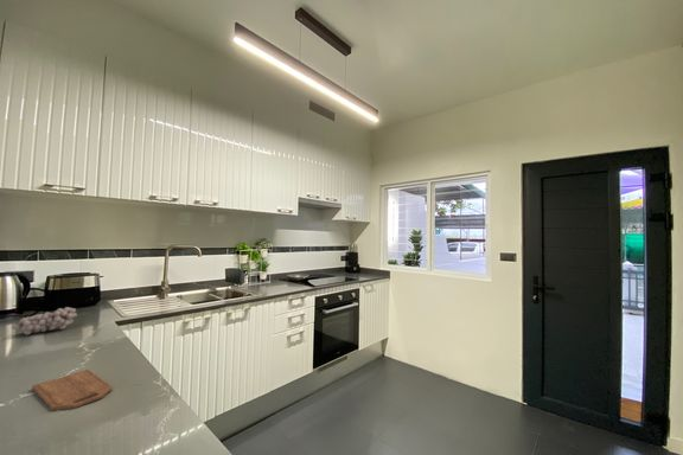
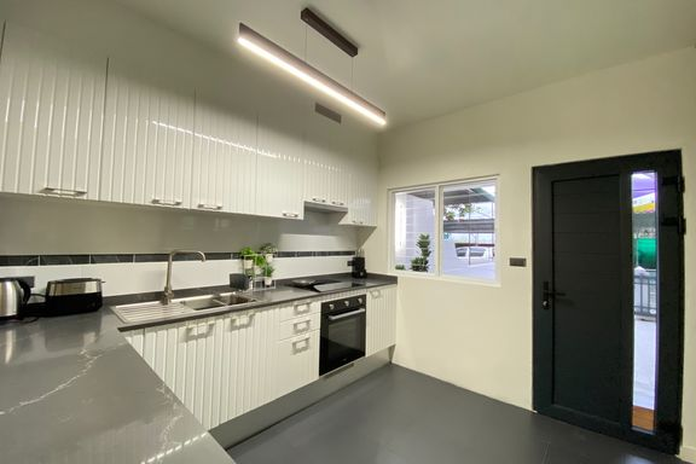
- cutting board [31,369,114,412]
- fruit [11,306,78,335]
